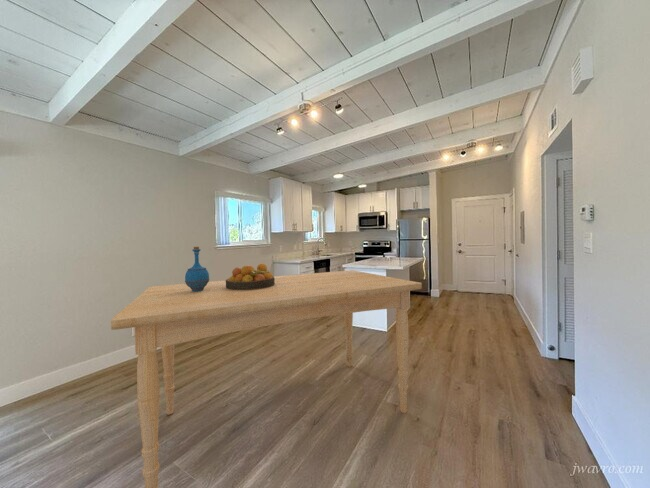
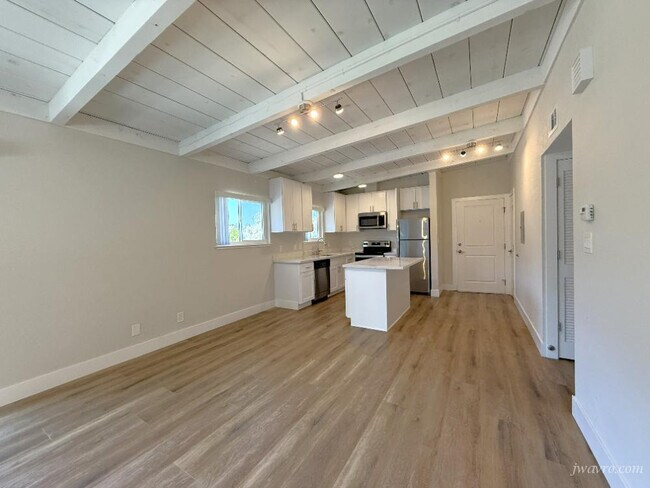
- bottle [184,246,210,291]
- fruit bowl [225,263,275,290]
- dining table [110,269,423,488]
